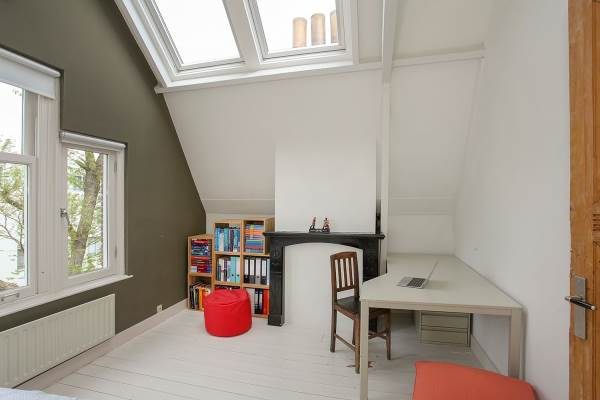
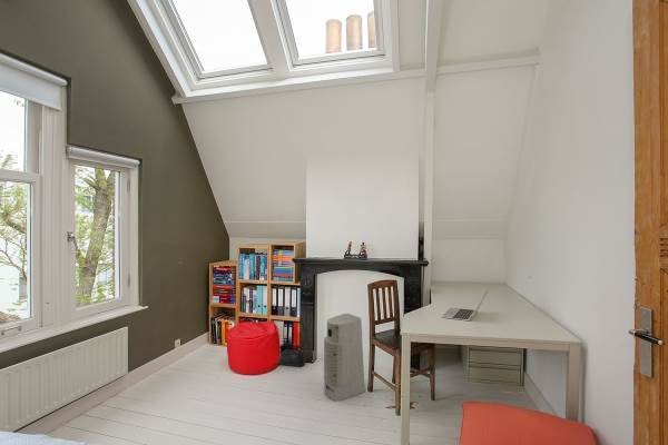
+ storage bin [276,343,308,367]
+ air purifier [323,313,366,402]
